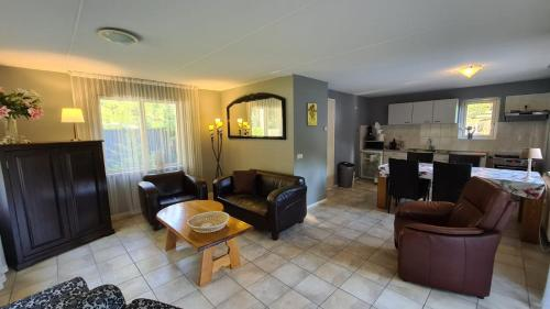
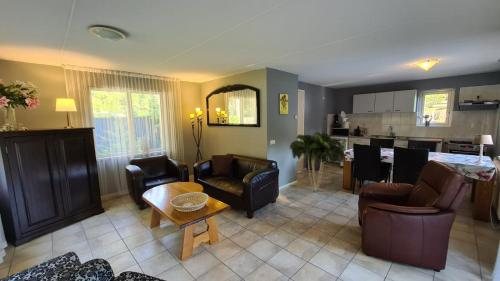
+ indoor plant [289,131,345,192]
